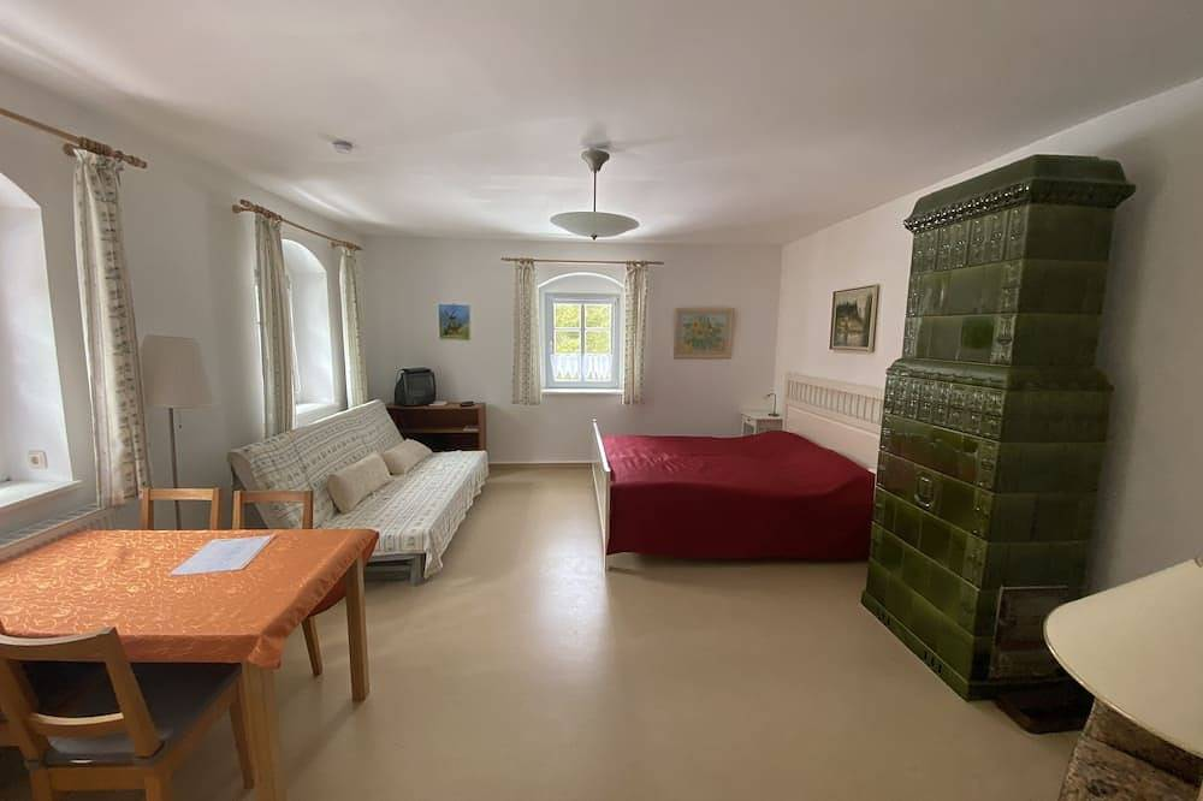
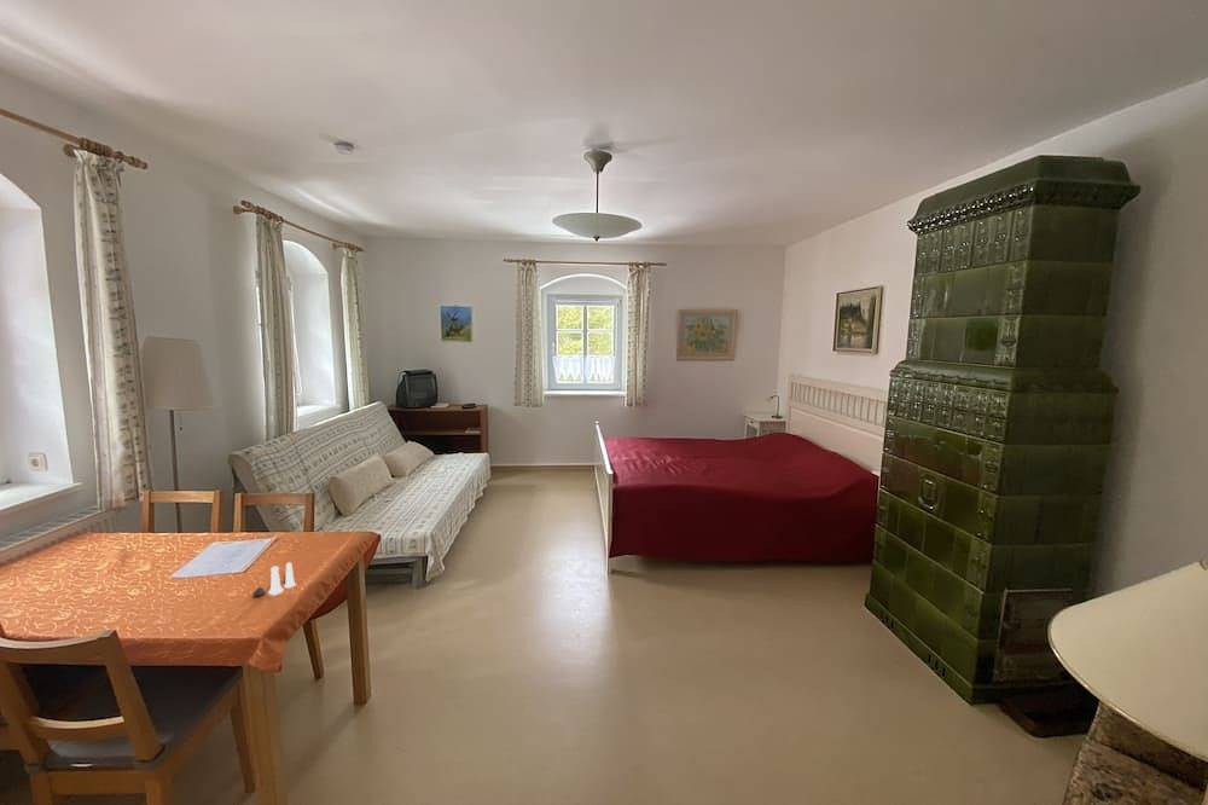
+ salt and pepper shaker set [251,561,297,597]
